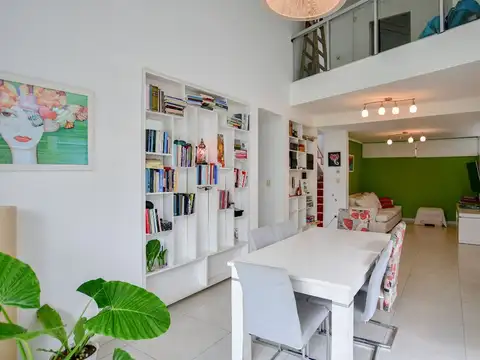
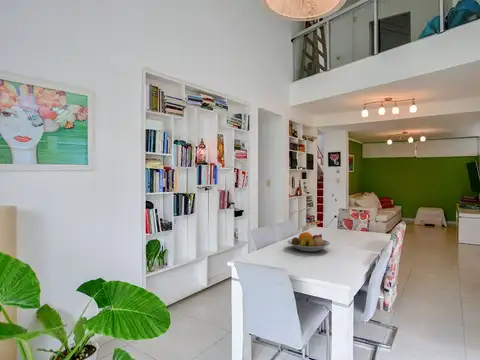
+ fruit bowl [287,231,331,253]
